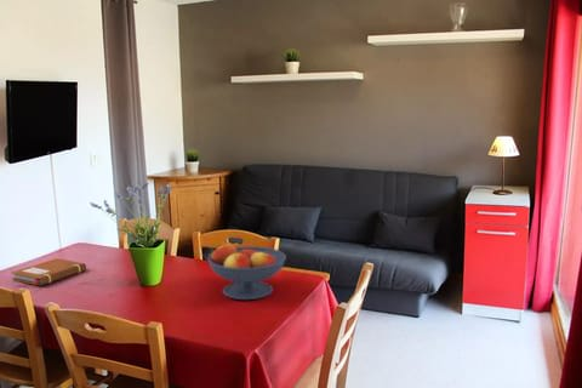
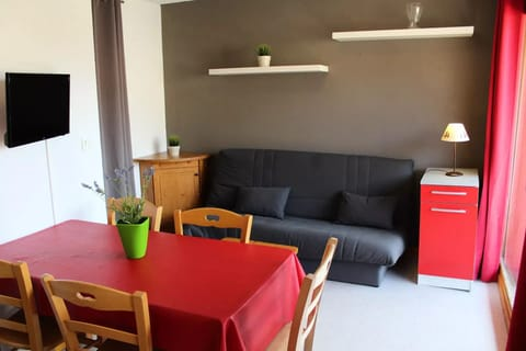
- fruit bowl [207,242,287,301]
- notebook [10,257,87,287]
